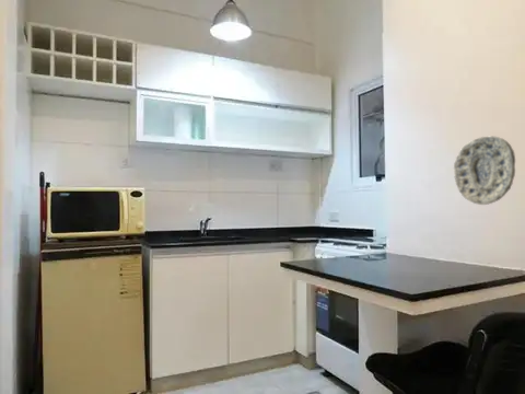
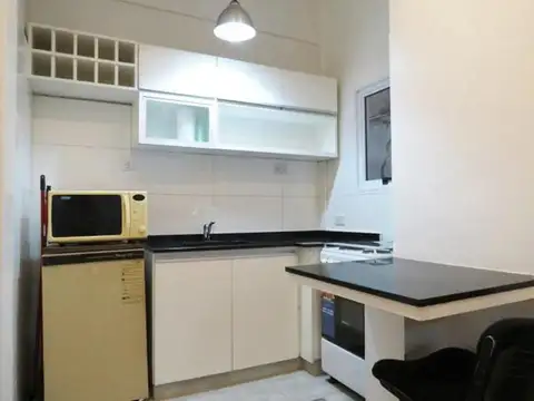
- decorative plate [453,136,516,206]
